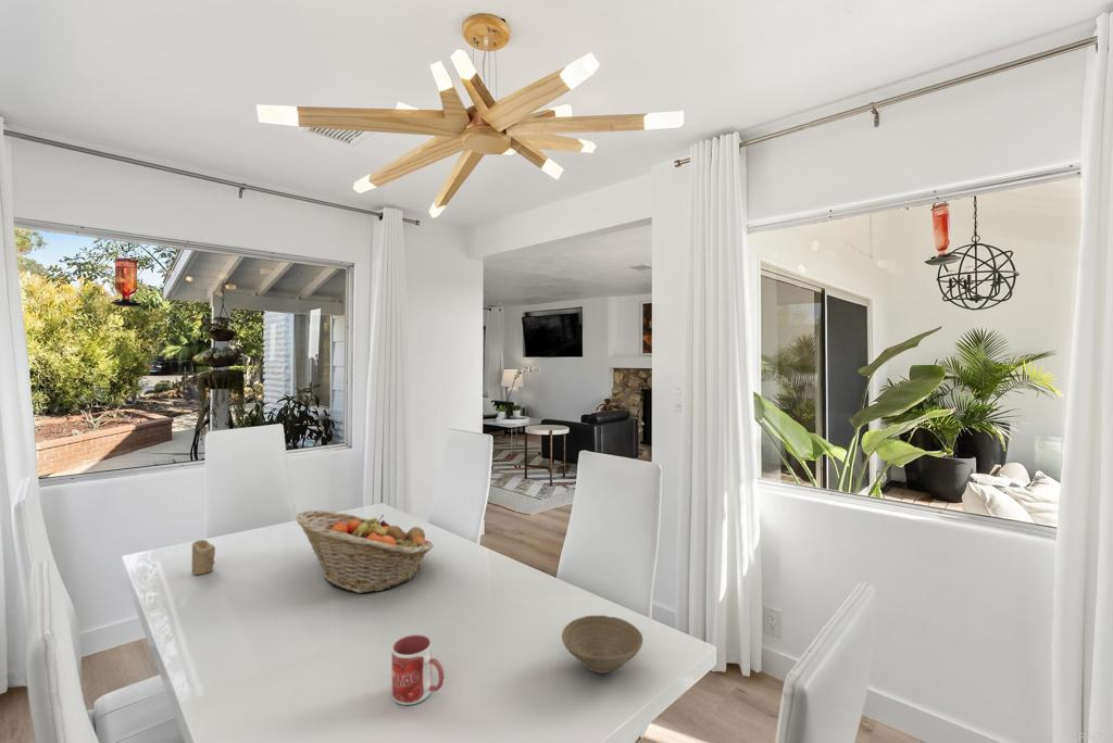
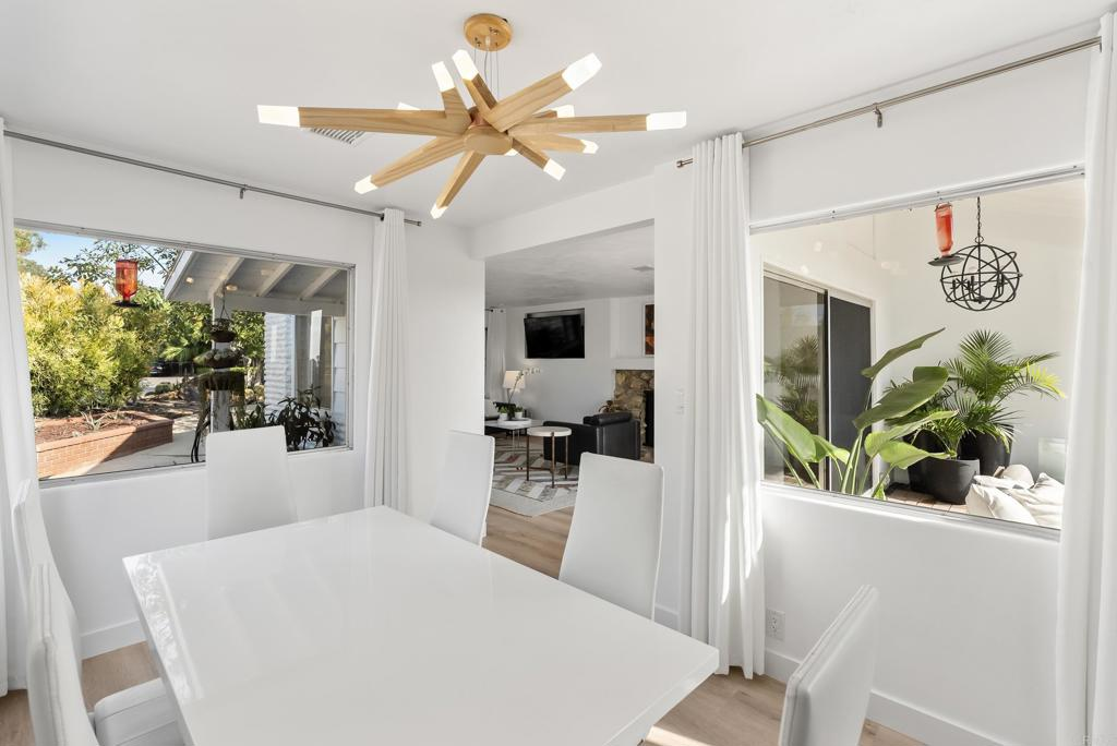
- mug [391,633,445,706]
- bowl [561,614,643,673]
- fruit basket [295,509,435,594]
- candle [191,539,216,576]
